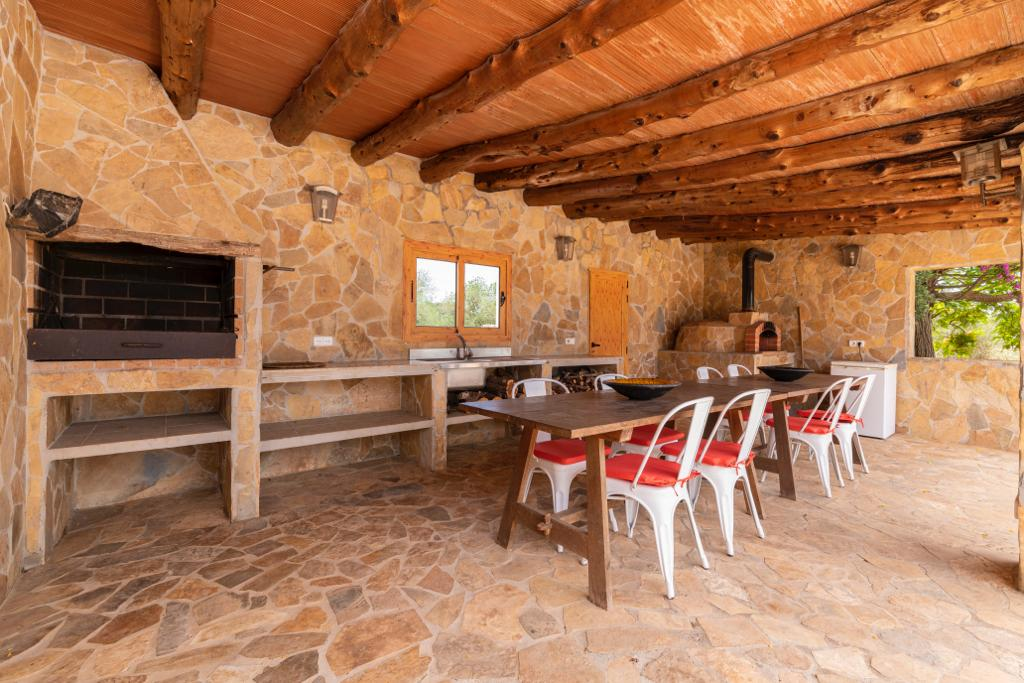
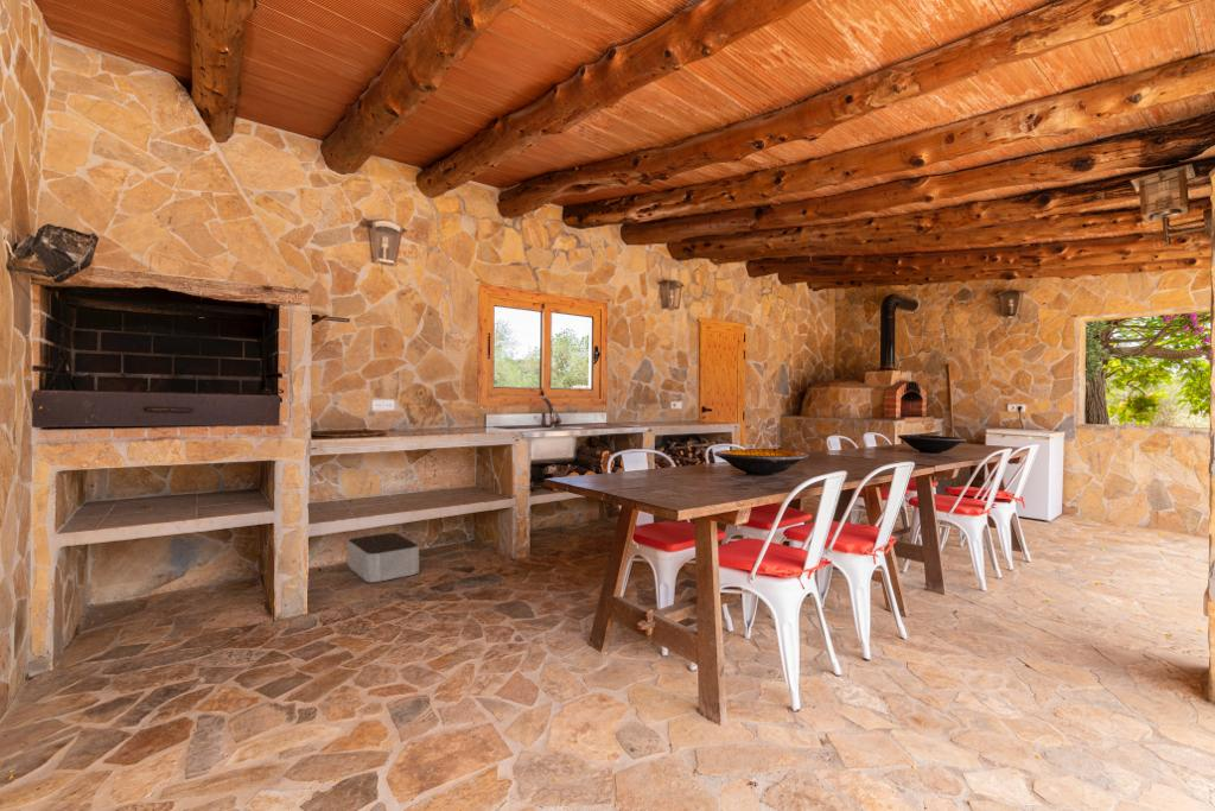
+ storage bin [346,532,420,583]
